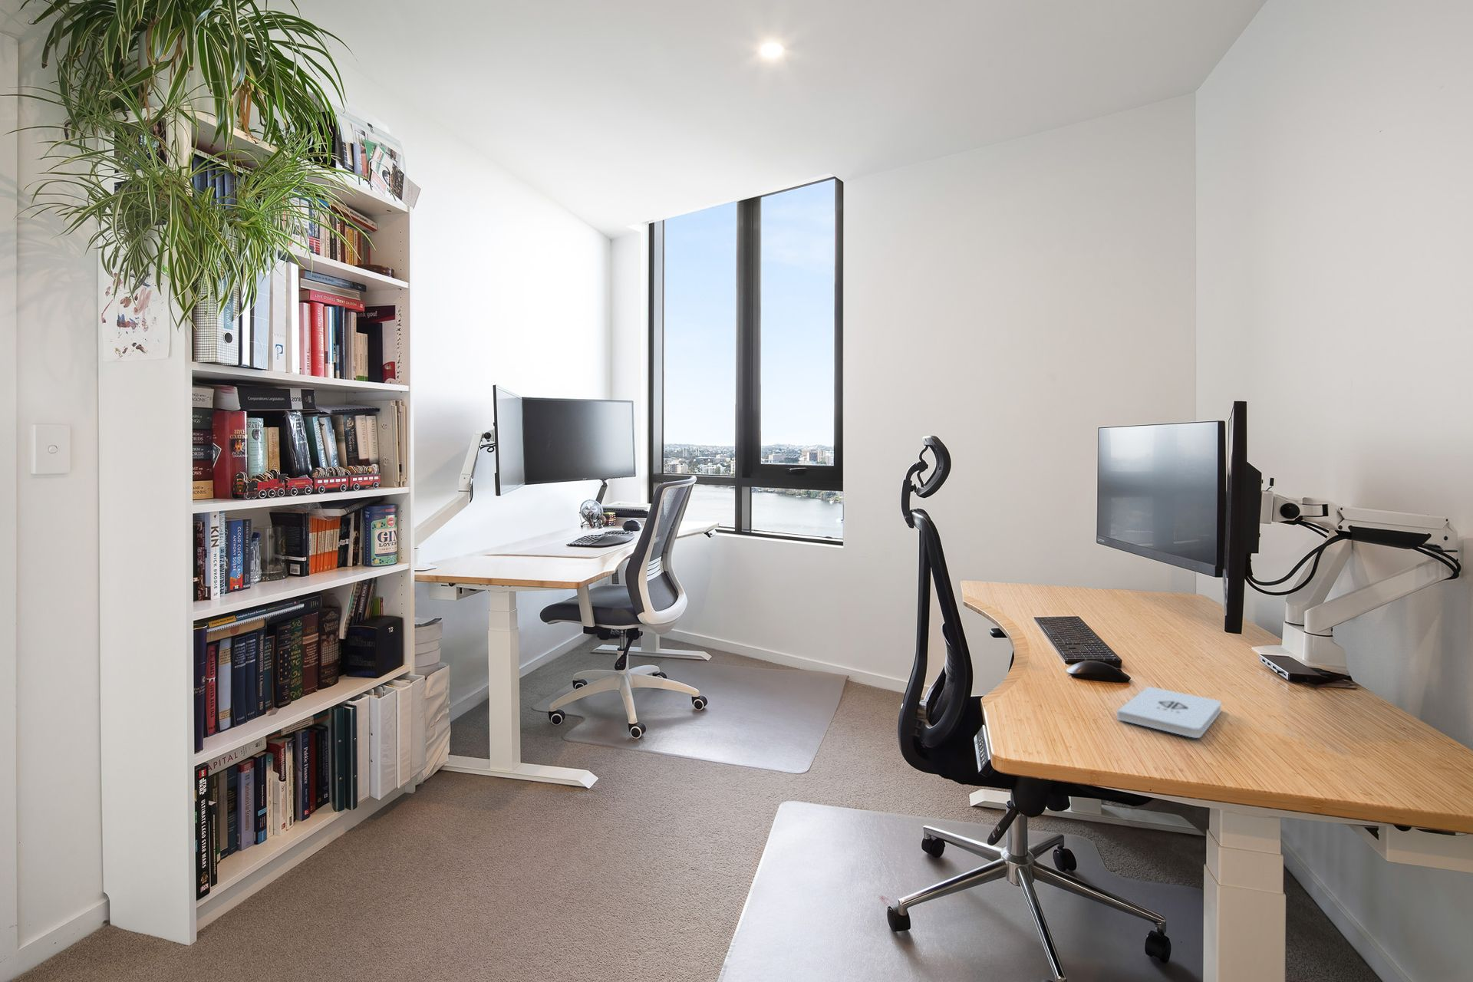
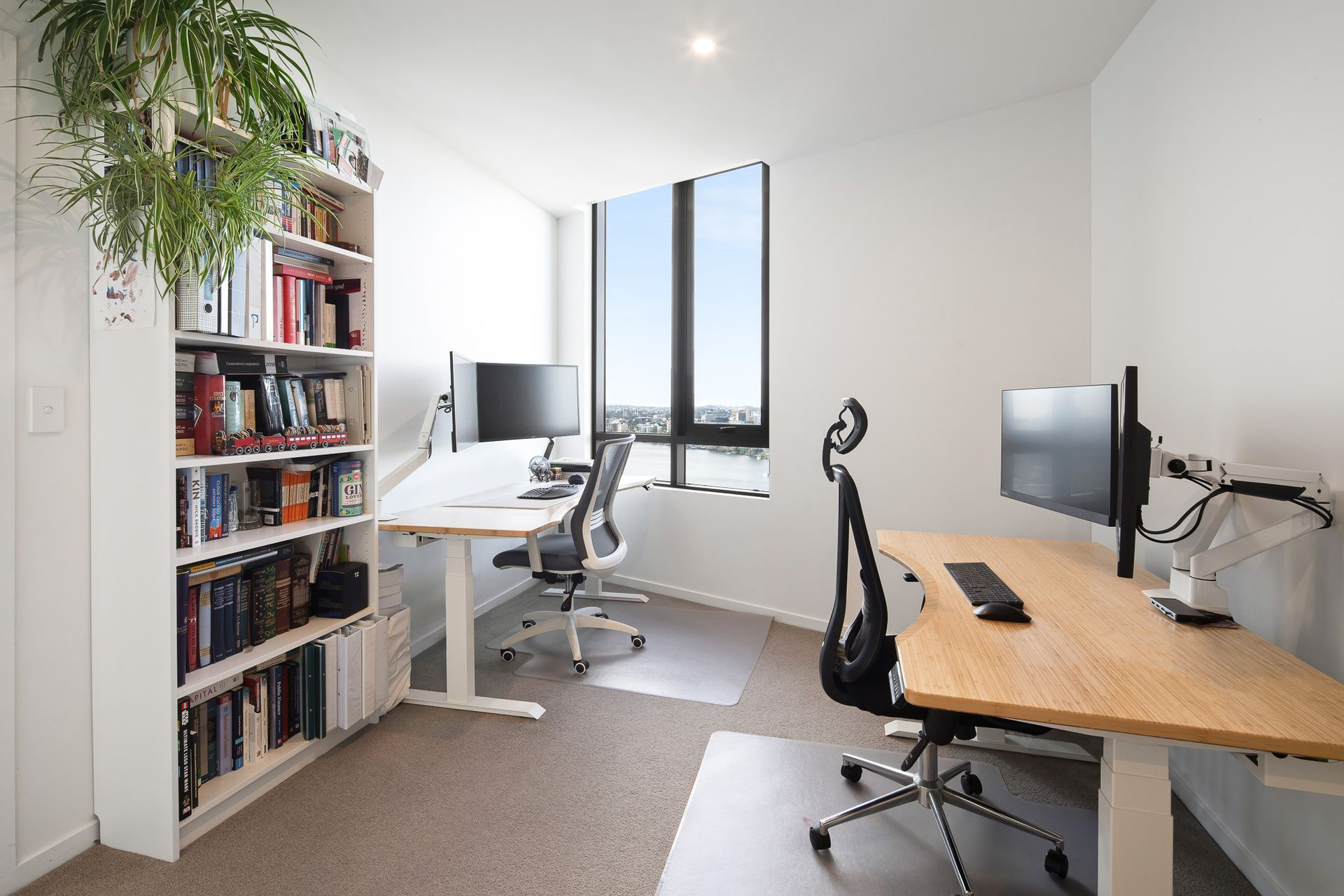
- notepad [1117,686,1222,739]
